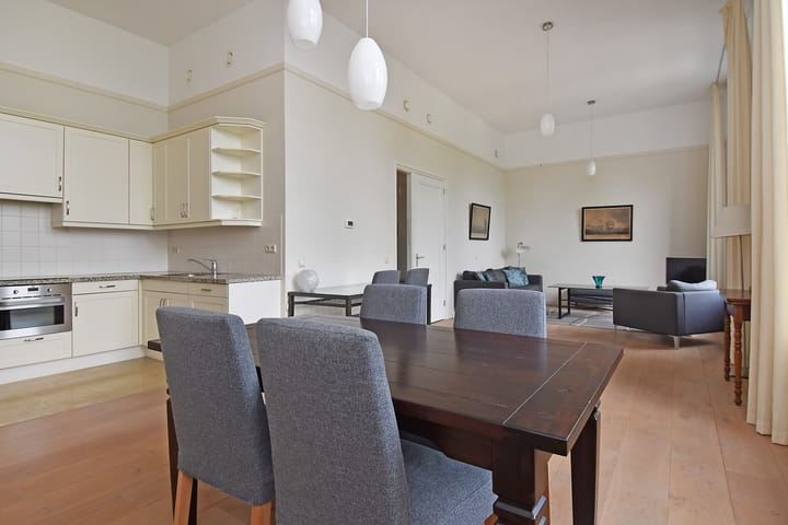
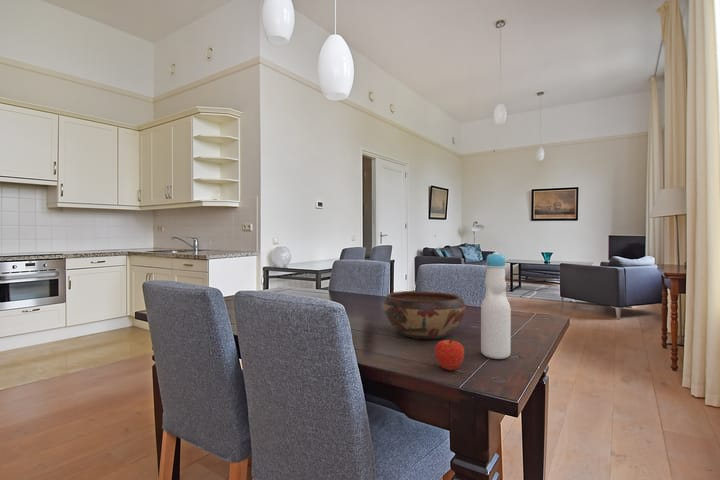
+ decorative bowl [382,290,467,340]
+ bottle [480,252,512,360]
+ fruit [434,338,465,371]
